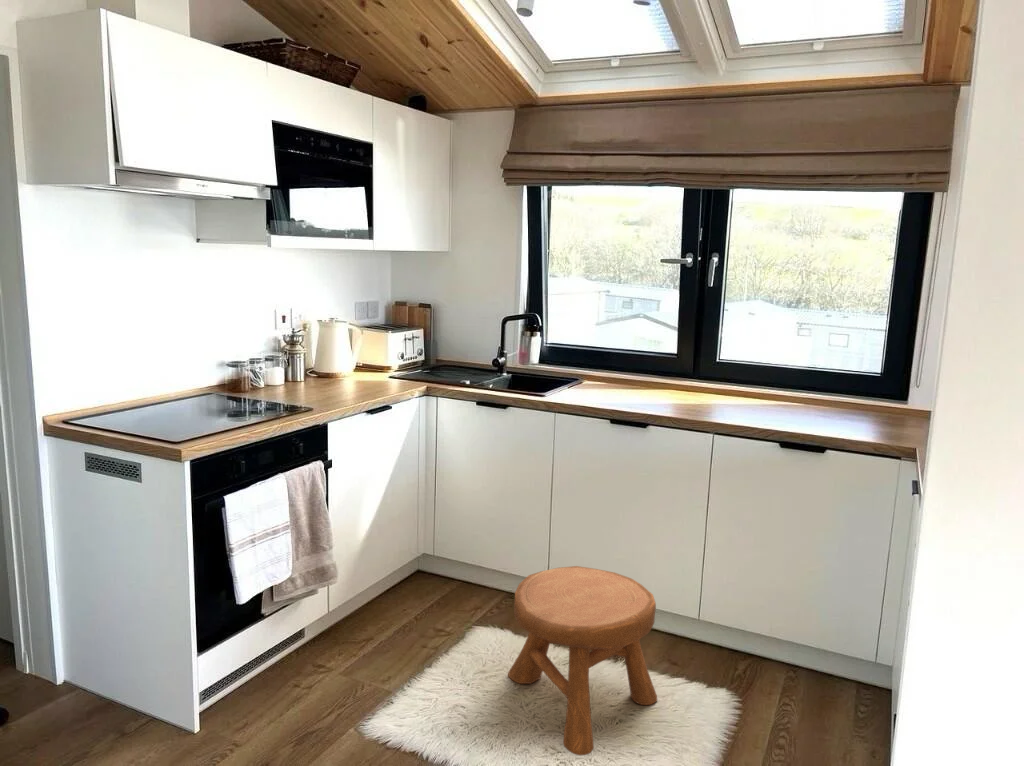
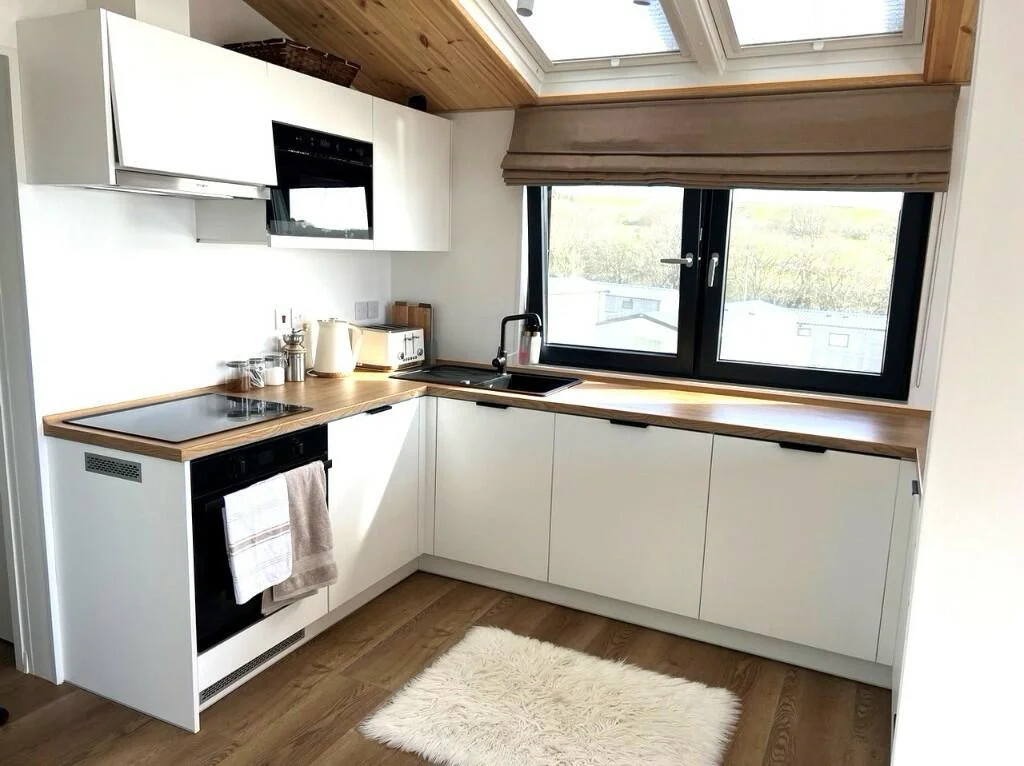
- stool [507,565,658,756]
